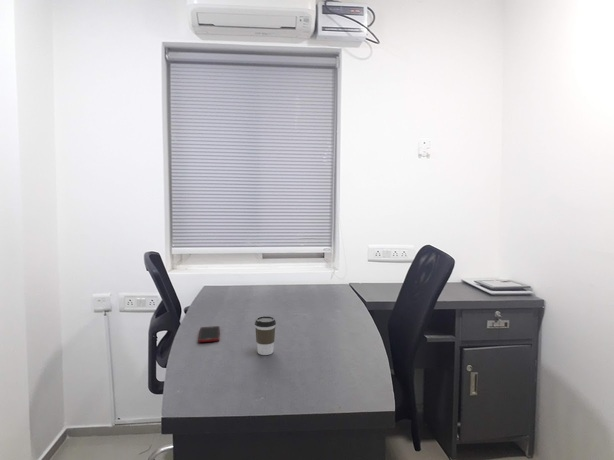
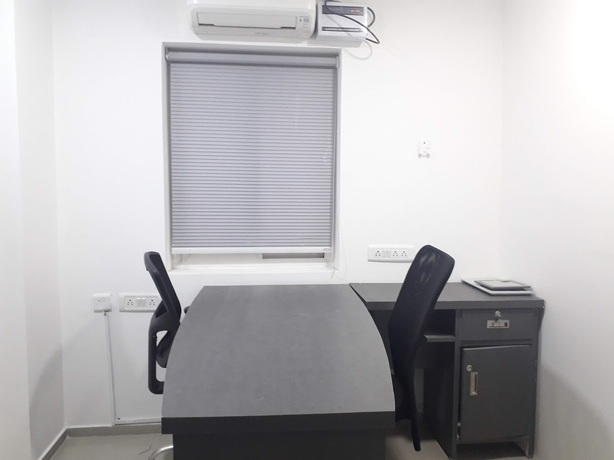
- coffee cup [254,315,277,356]
- cell phone [197,325,221,343]
